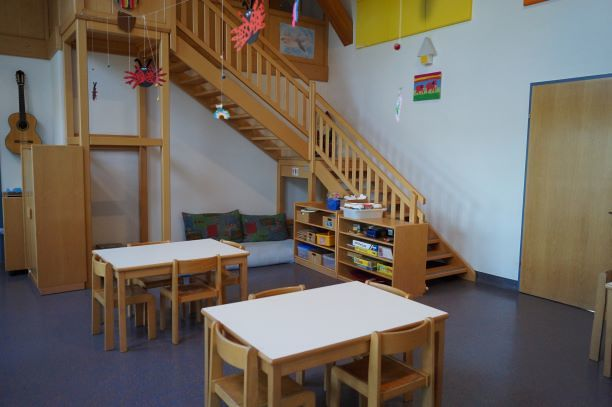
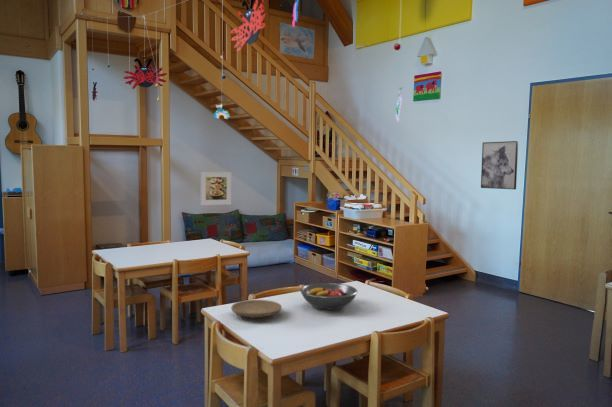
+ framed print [199,171,233,206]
+ fruit bowl [299,282,359,310]
+ plate [230,299,283,319]
+ wall art [480,140,519,190]
